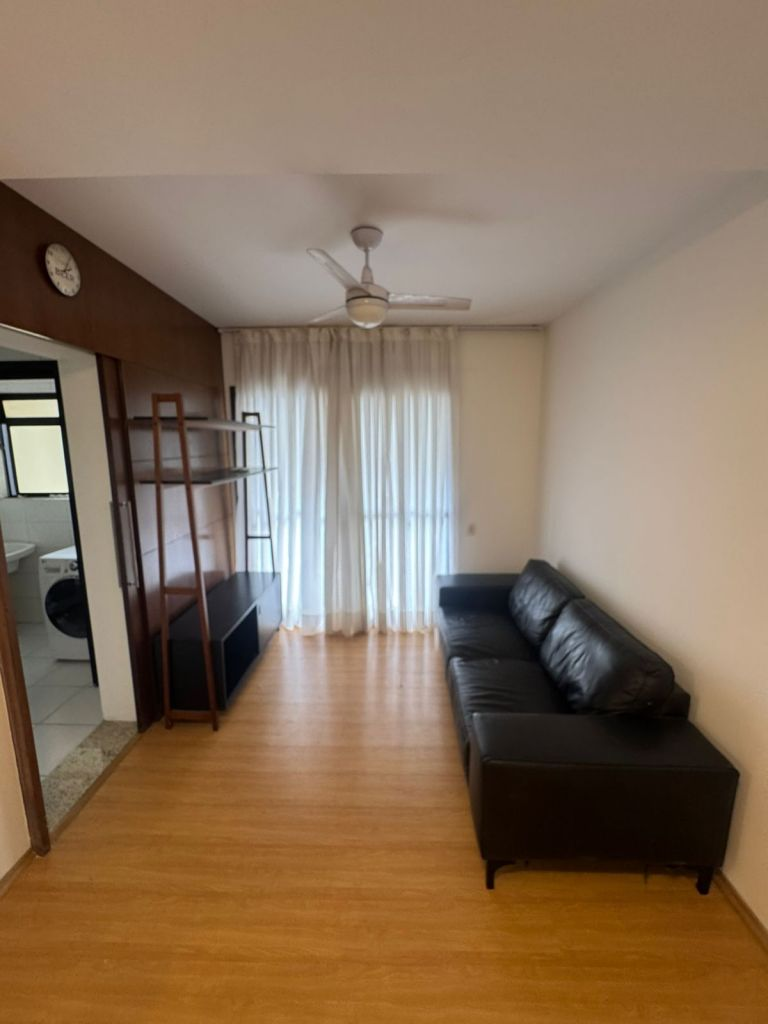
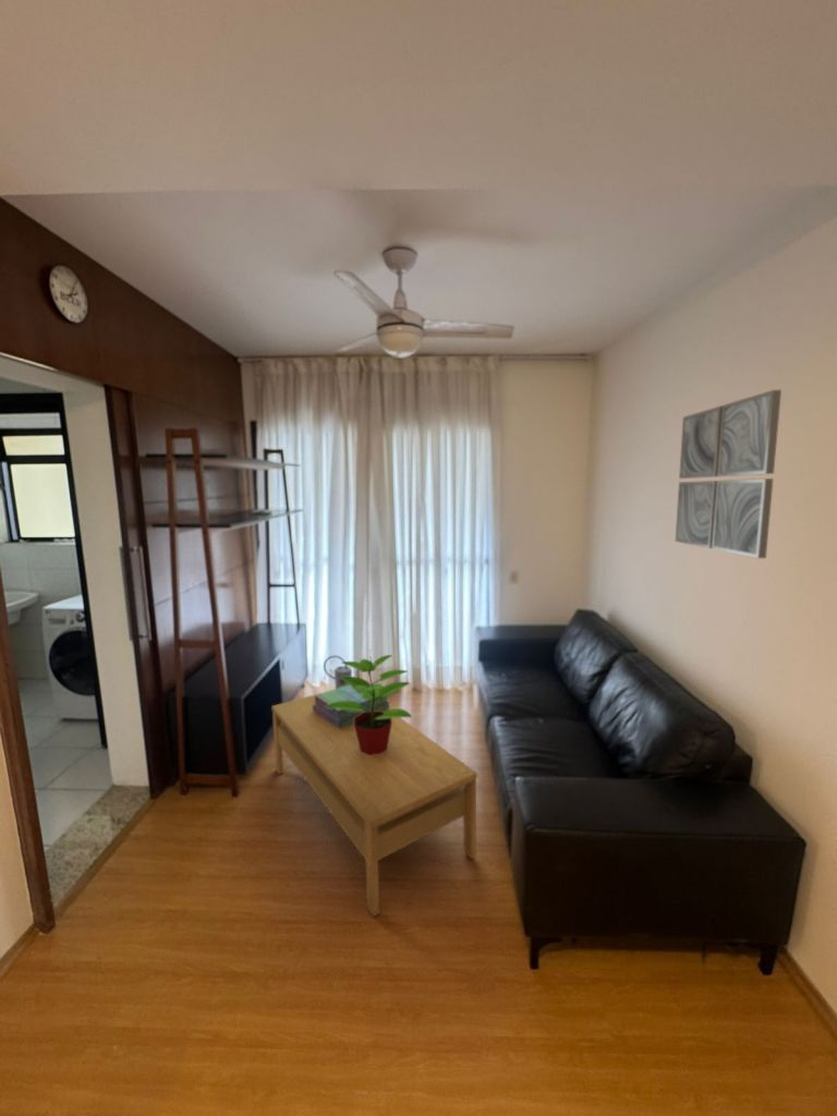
+ stack of books [313,682,392,728]
+ wall art [675,389,783,559]
+ watering can [323,655,361,689]
+ coffee table [270,689,478,918]
+ potted plant [325,648,413,755]
